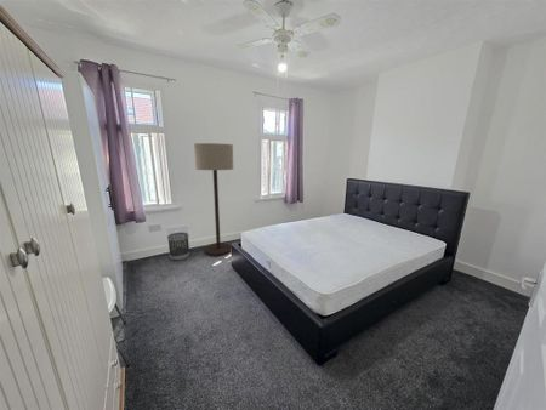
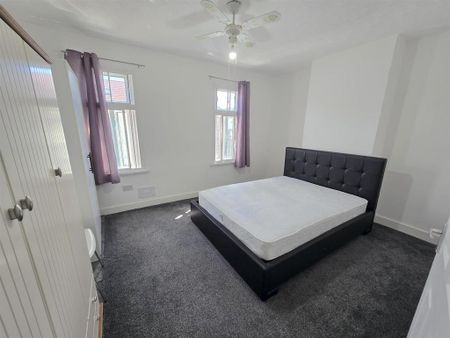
- floor lamp [193,142,234,257]
- wastebasket [166,230,190,262]
